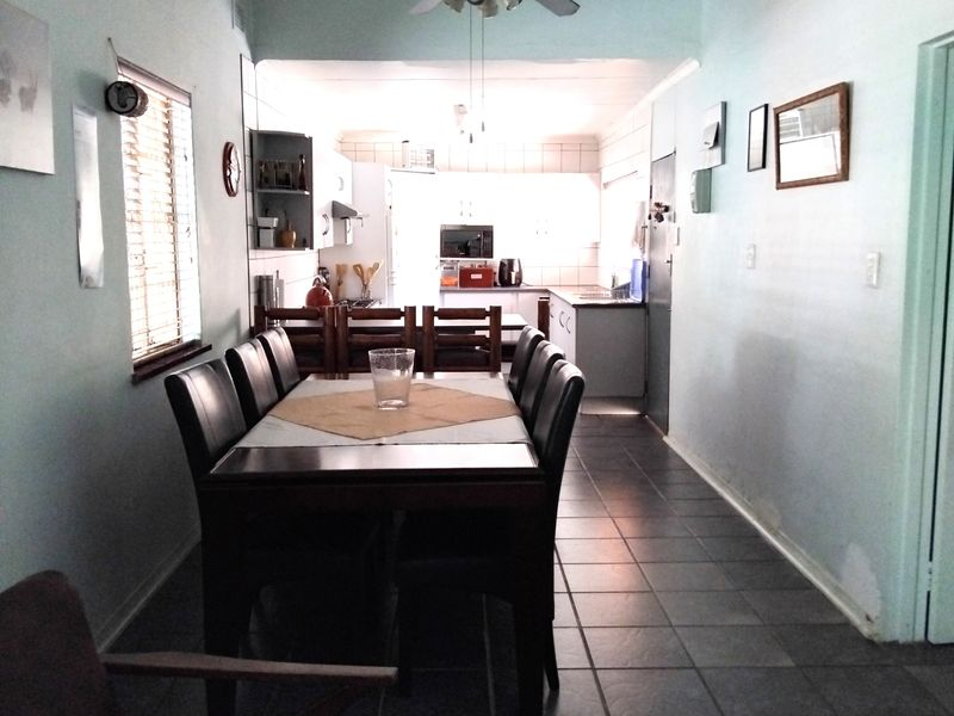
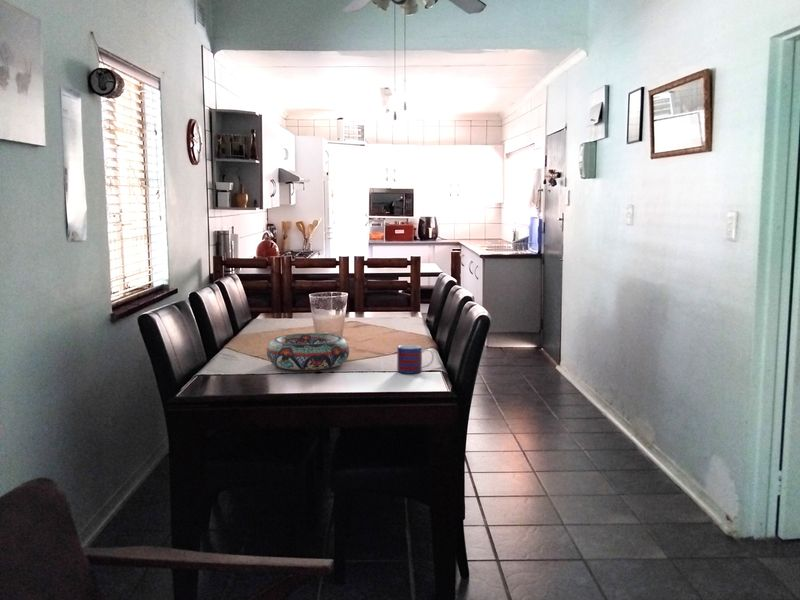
+ mug [396,344,435,374]
+ decorative bowl [266,332,350,371]
